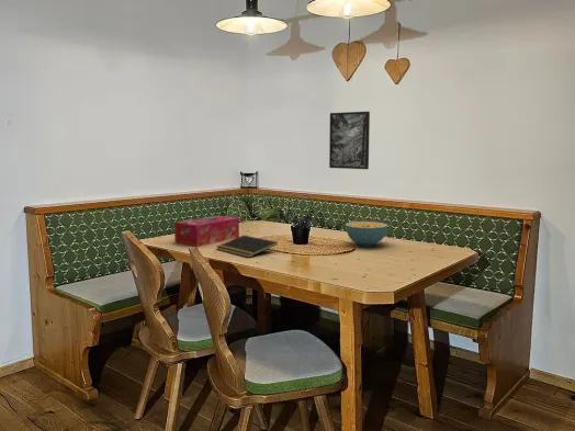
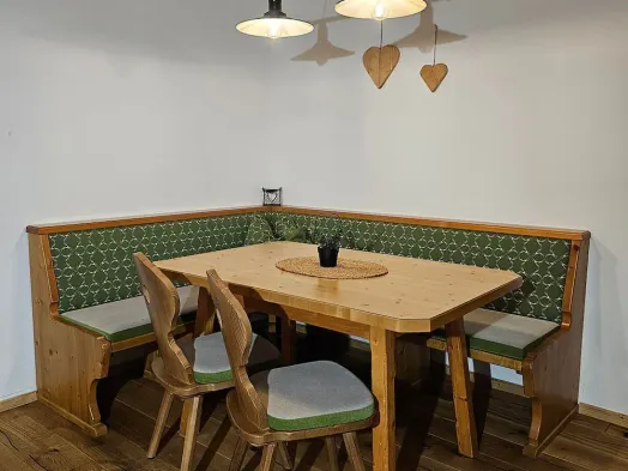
- tissue box [173,215,240,248]
- notepad [216,235,279,259]
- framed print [328,111,371,170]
- cereal bowl [345,220,388,248]
